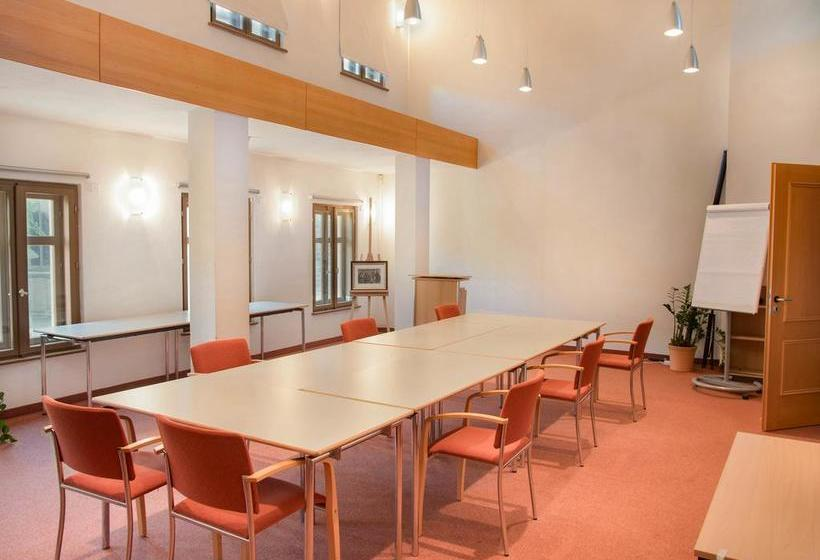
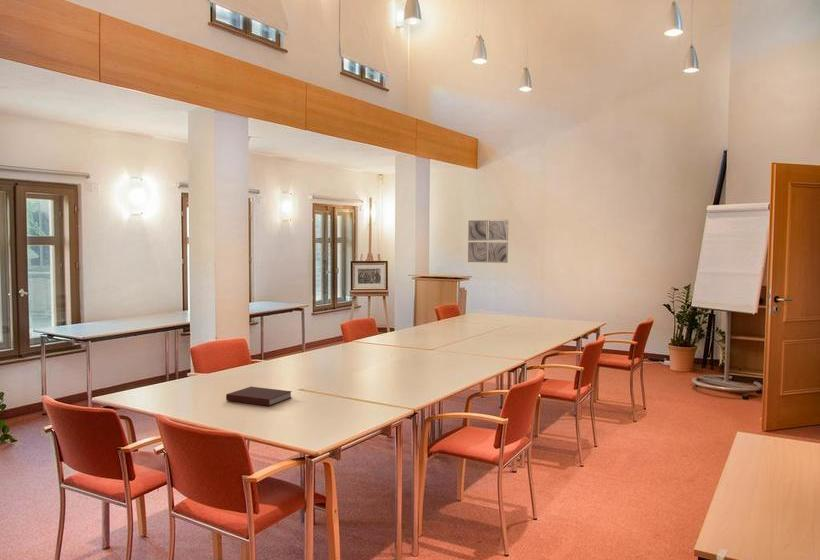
+ notebook [225,386,293,407]
+ wall art [467,219,509,264]
